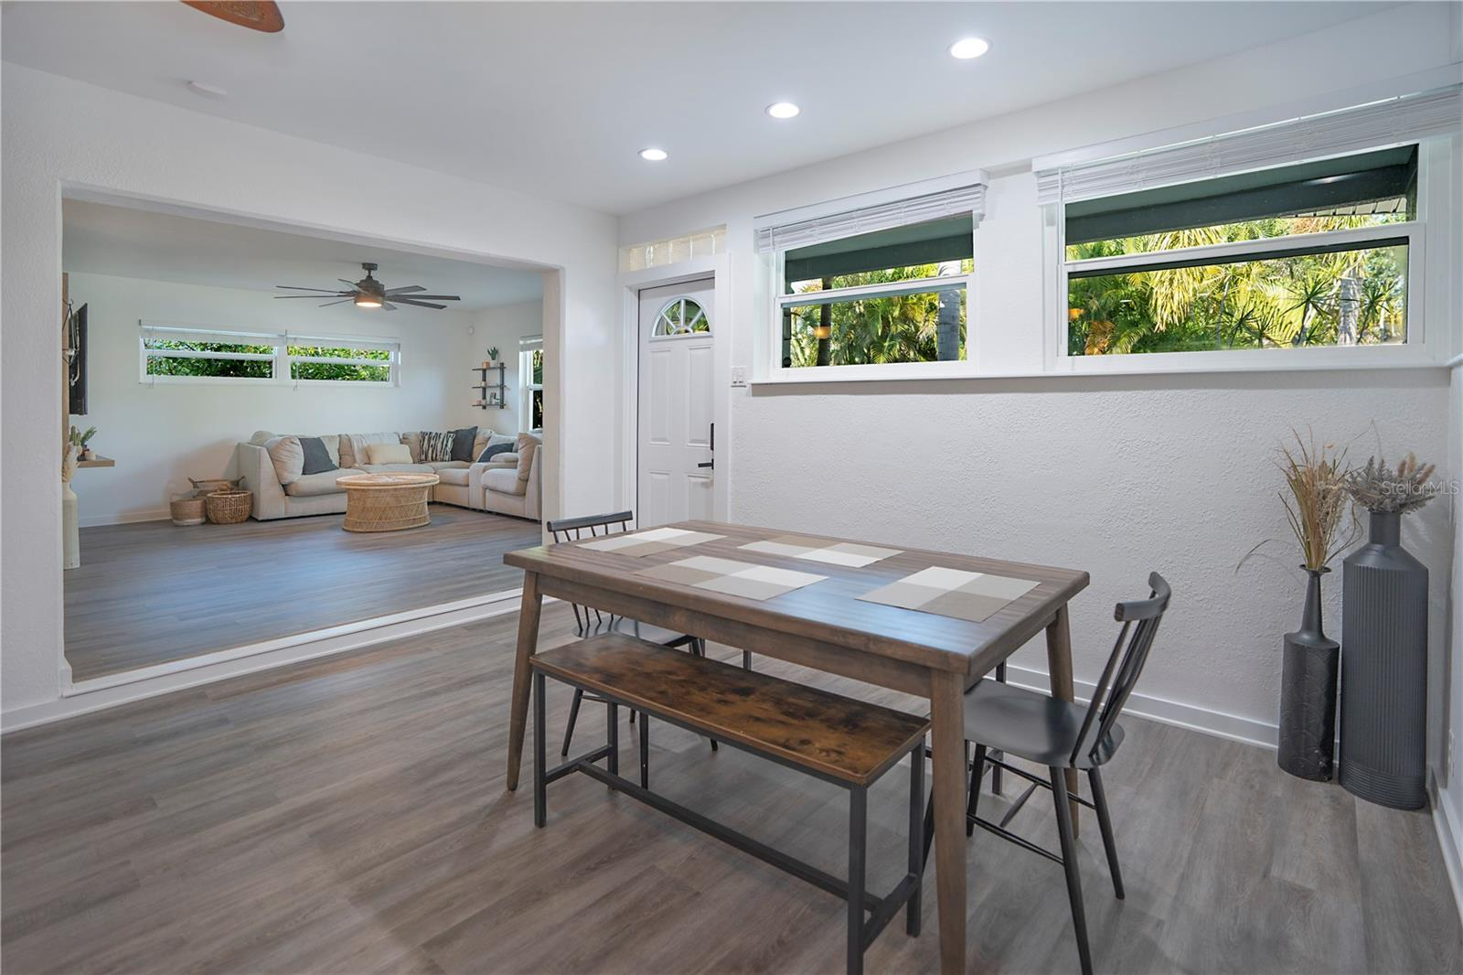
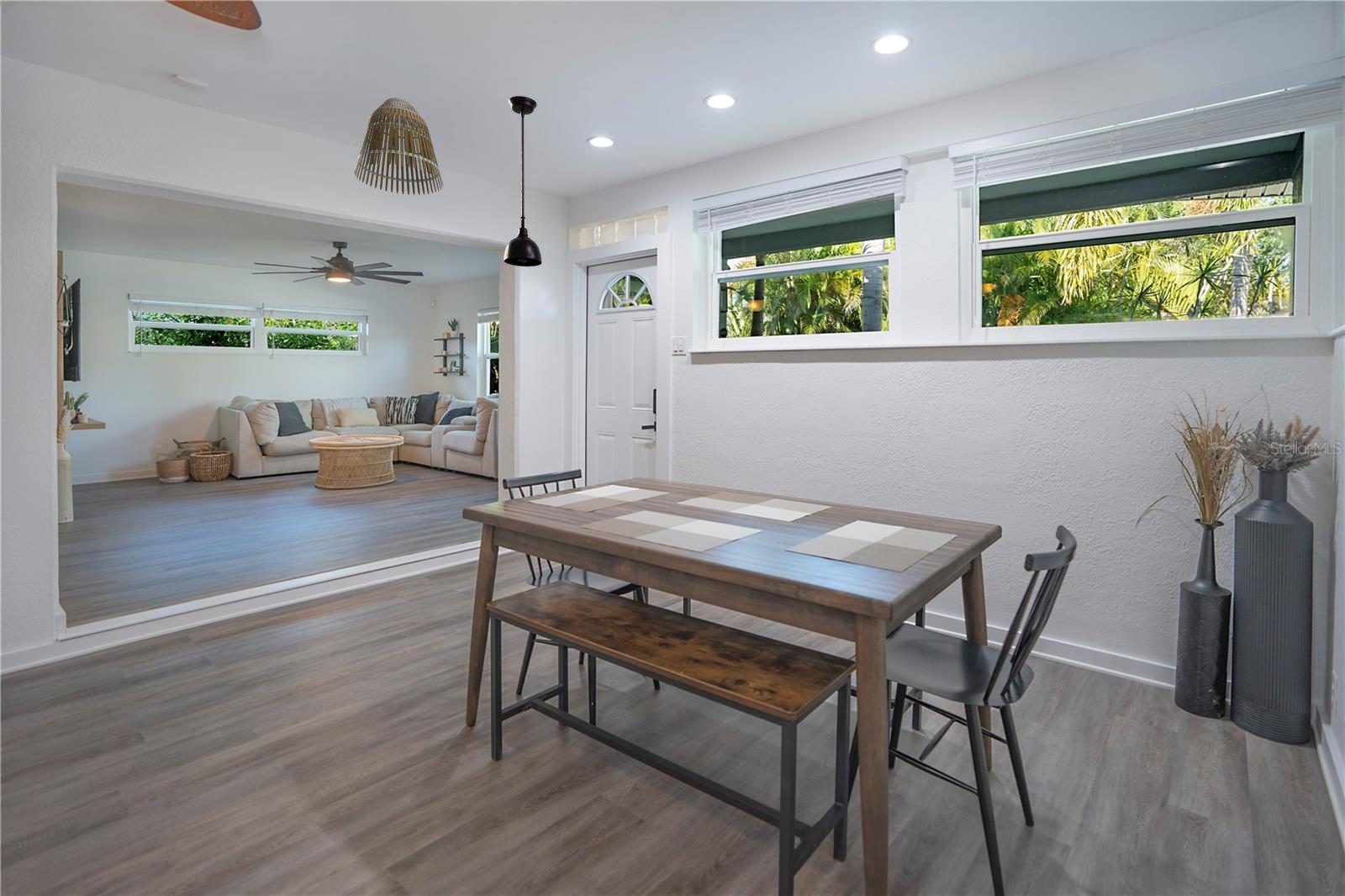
+ lamp shade [353,97,444,196]
+ light fixture [503,95,543,267]
